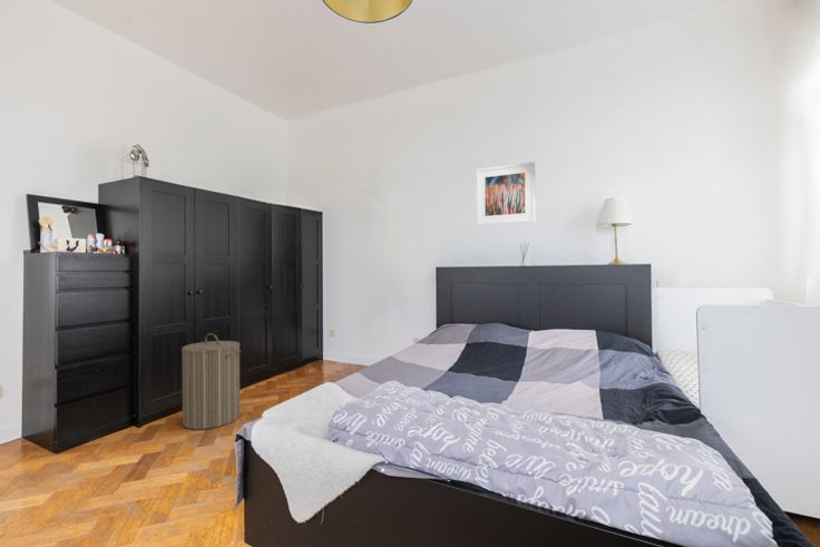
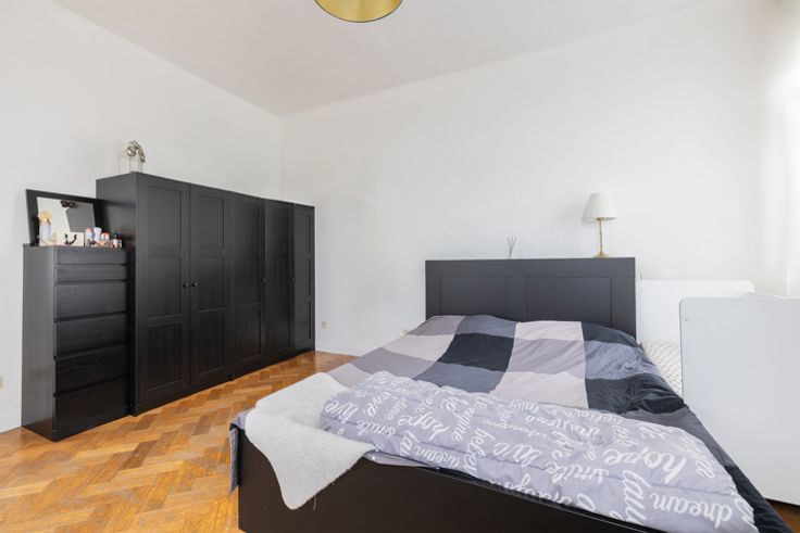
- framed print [475,160,536,227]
- laundry hamper [180,332,242,431]
